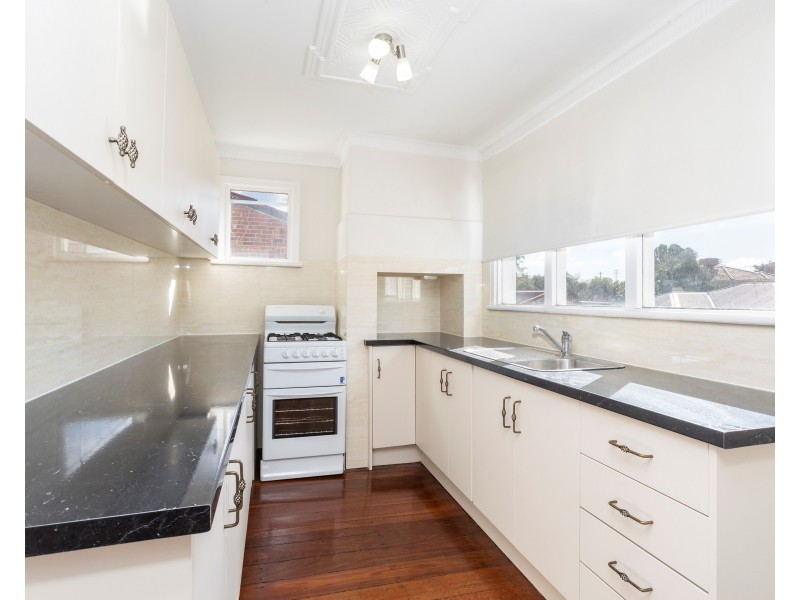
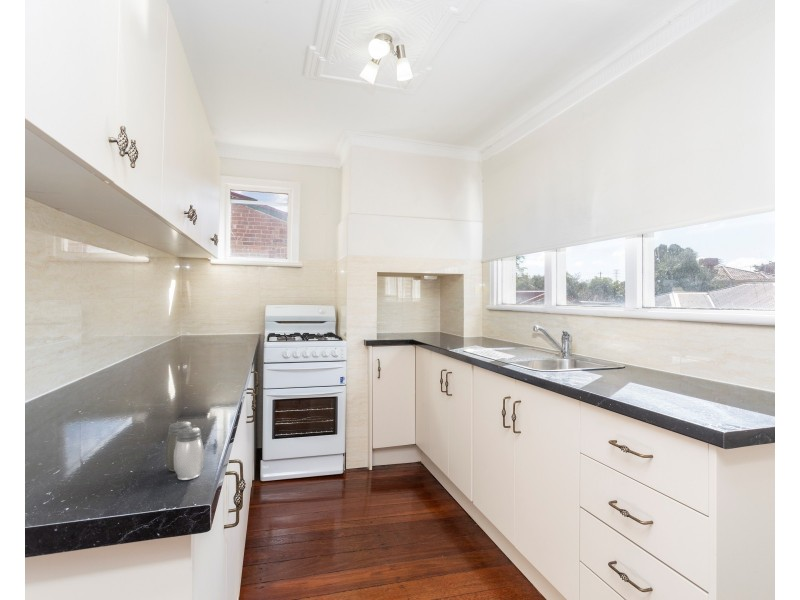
+ salt and pepper shaker [165,421,205,481]
